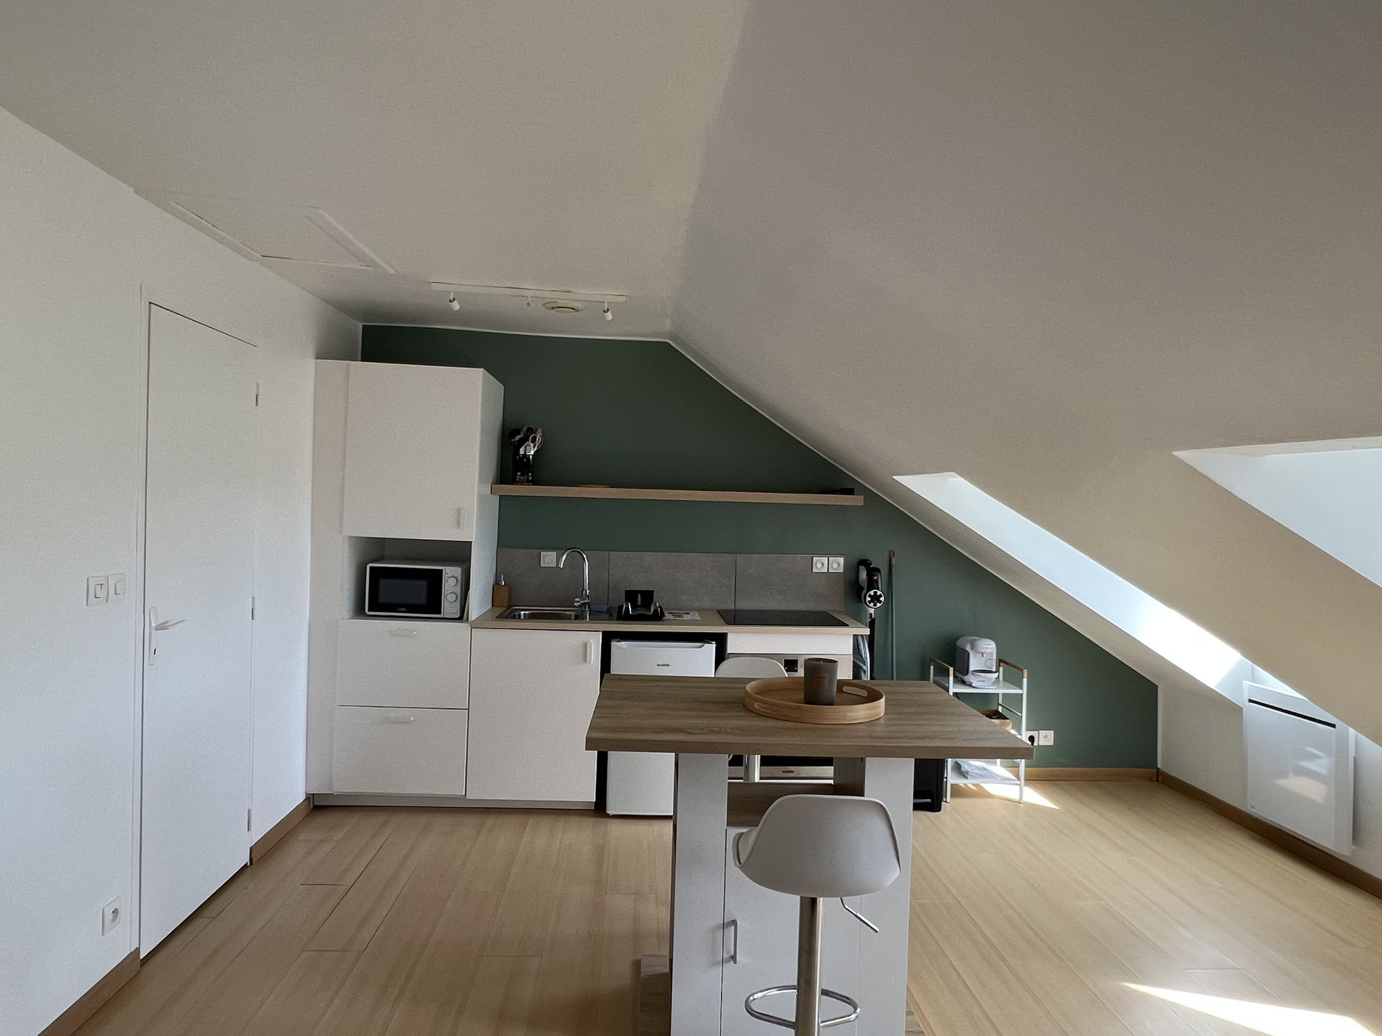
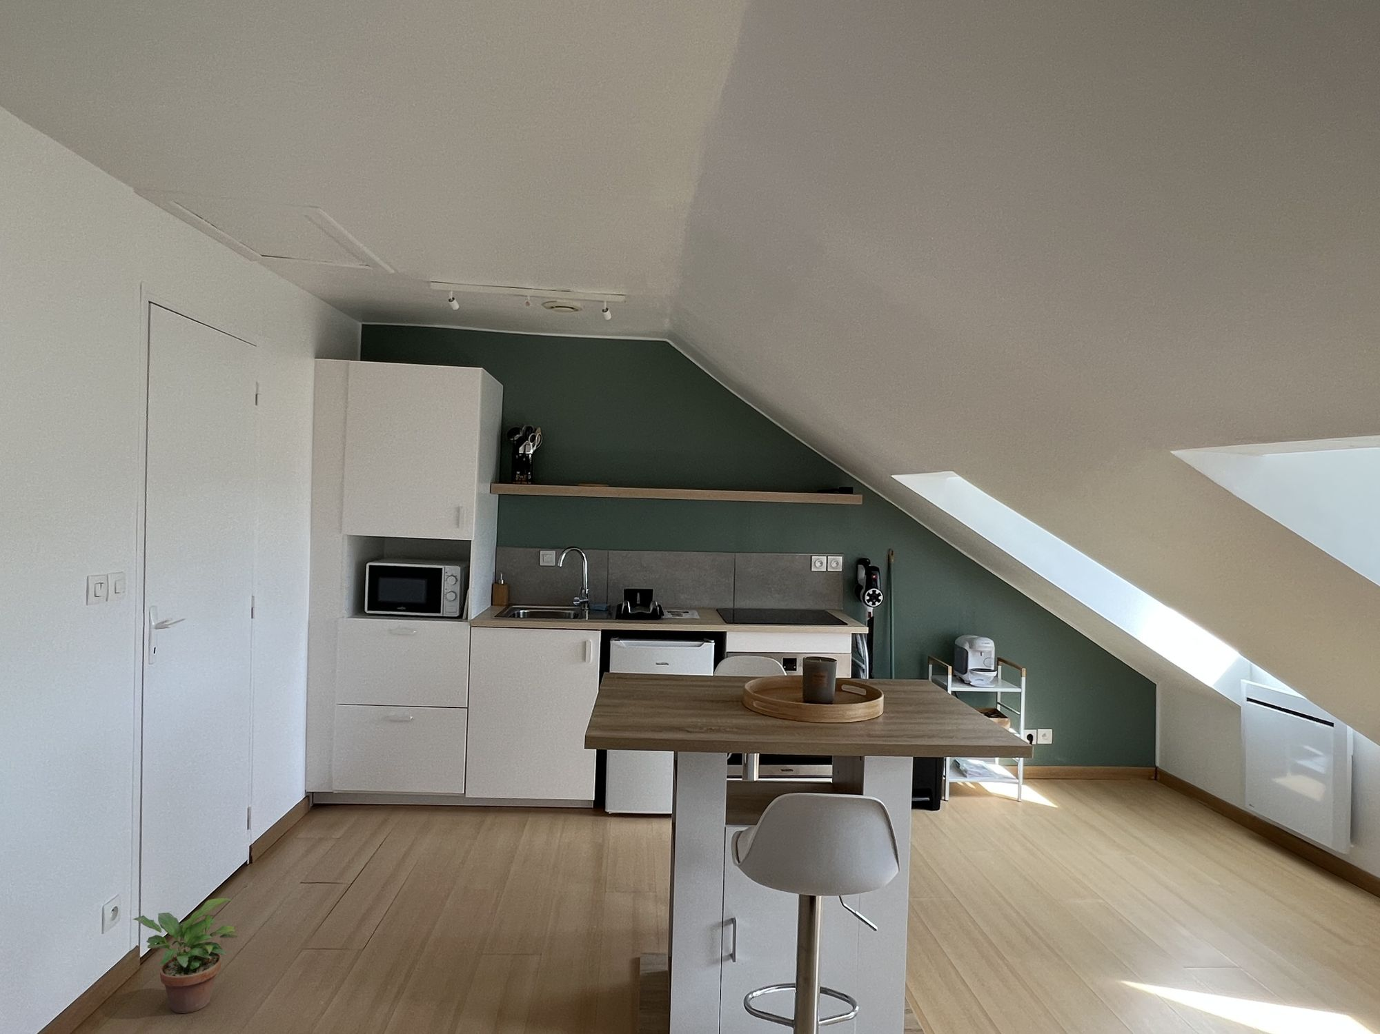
+ potted plant [133,897,239,1014]
